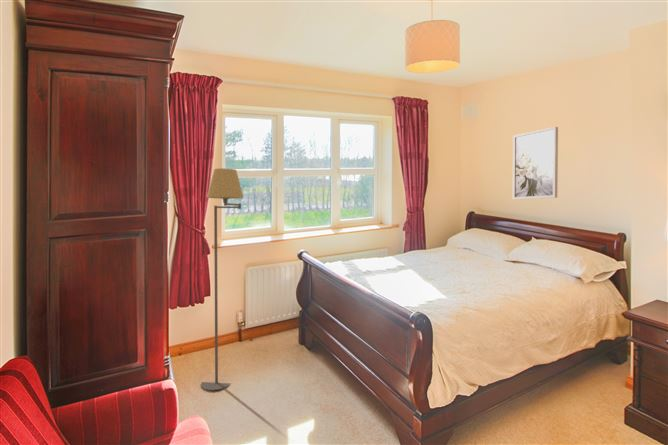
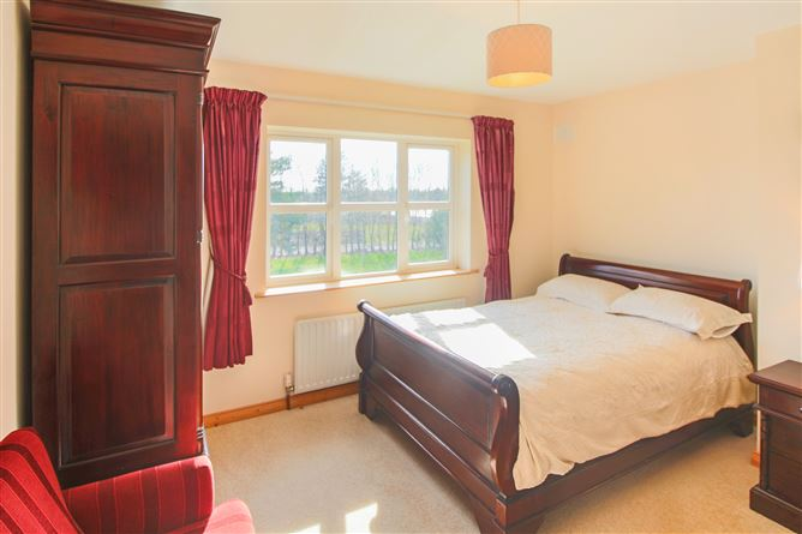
- wall art [512,126,559,200]
- floor lamp [200,167,245,392]
